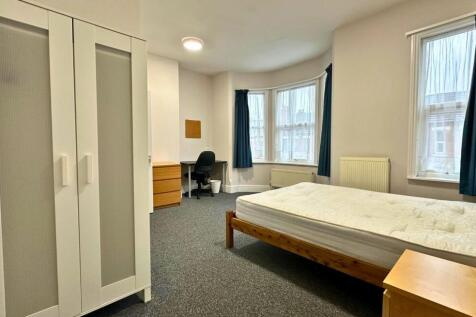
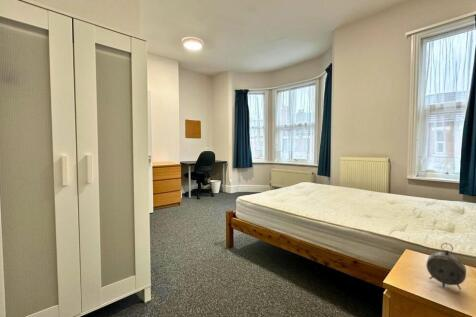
+ alarm clock [425,242,467,290]
